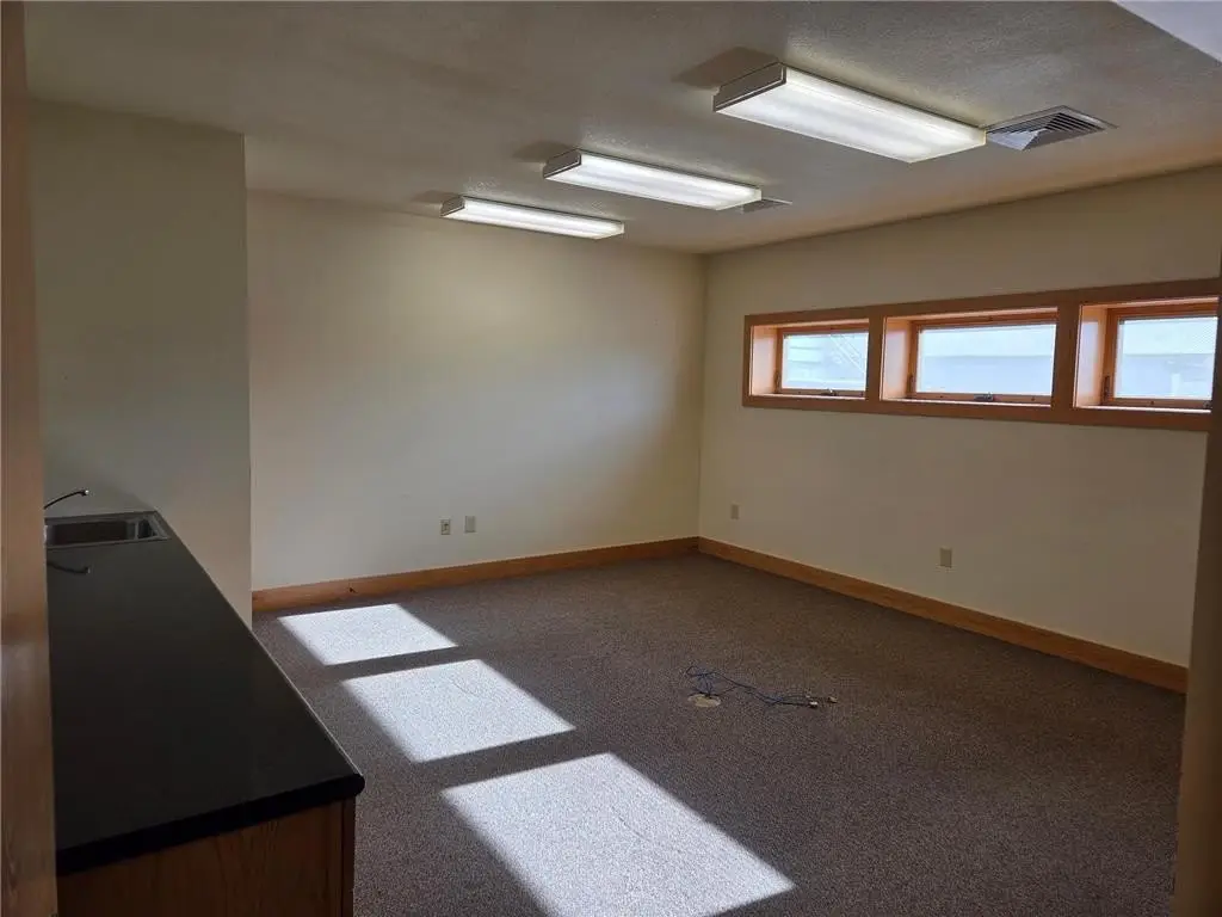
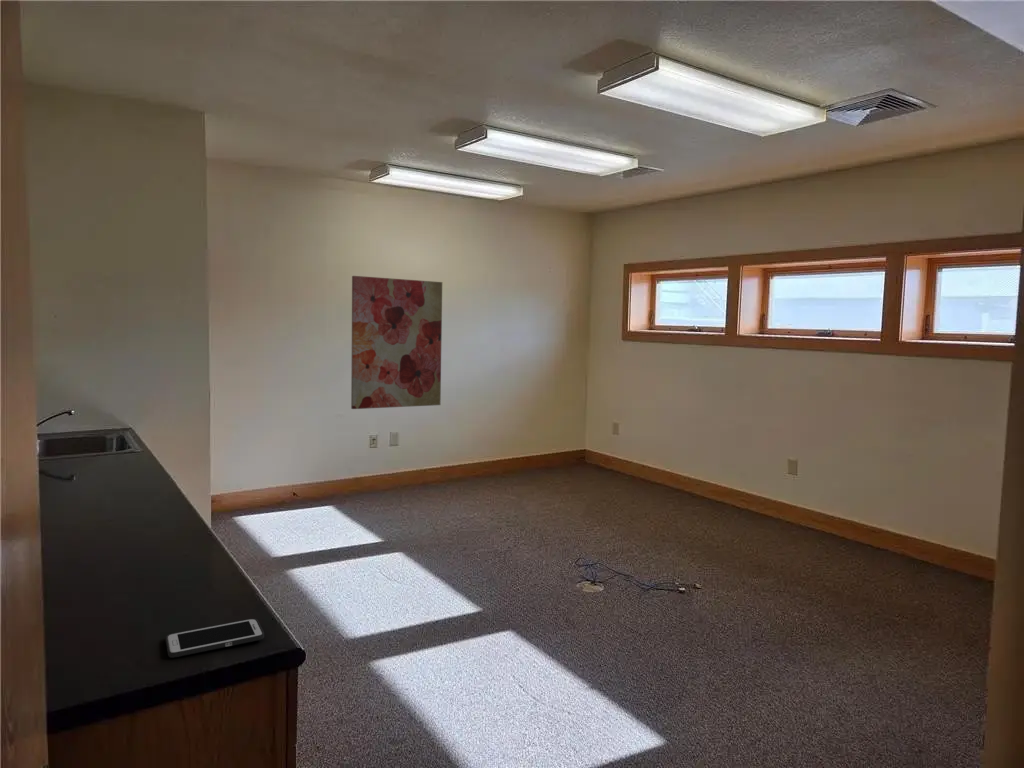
+ cell phone [165,617,265,659]
+ wall art [350,275,443,410]
